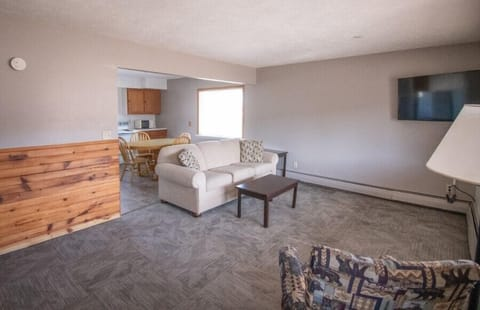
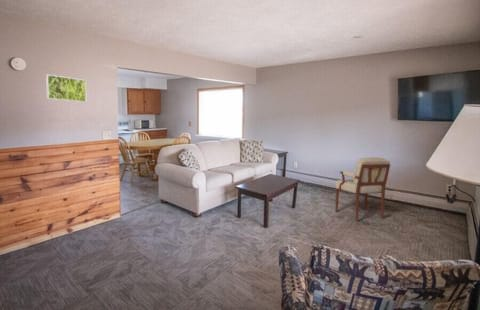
+ armchair [335,156,391,221]
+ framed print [45,74,87,103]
